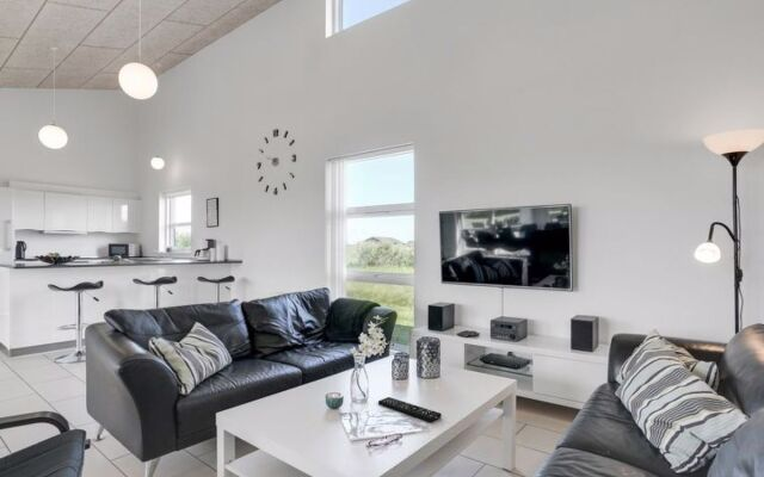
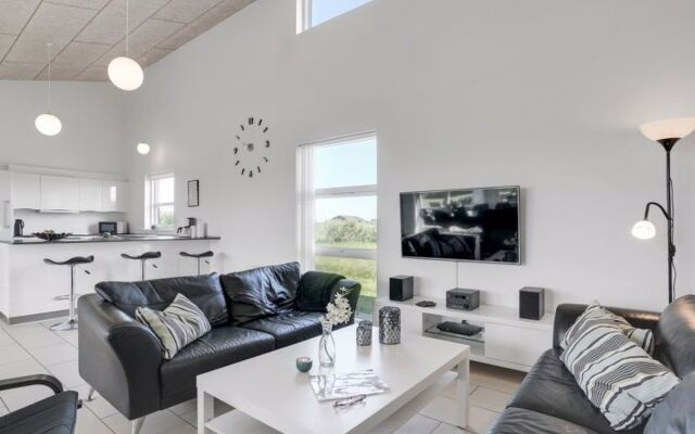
- remote control [377,396,443,423]
